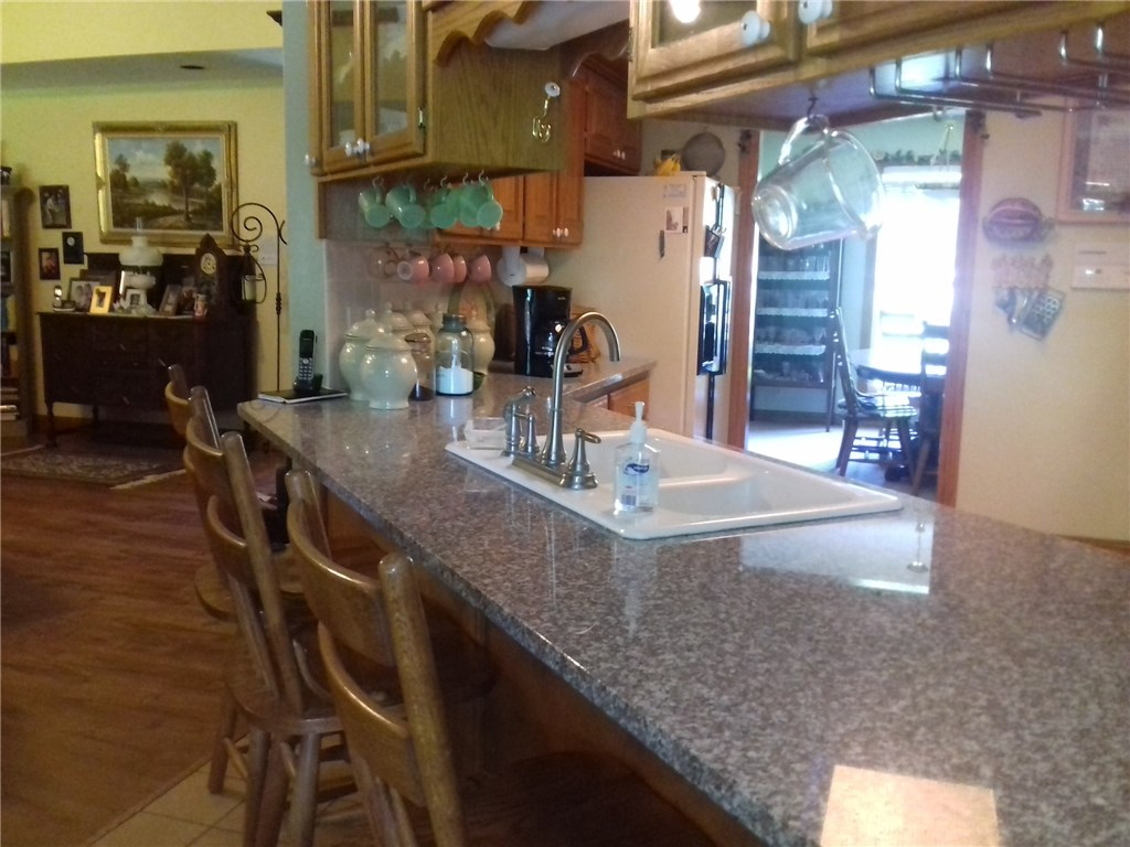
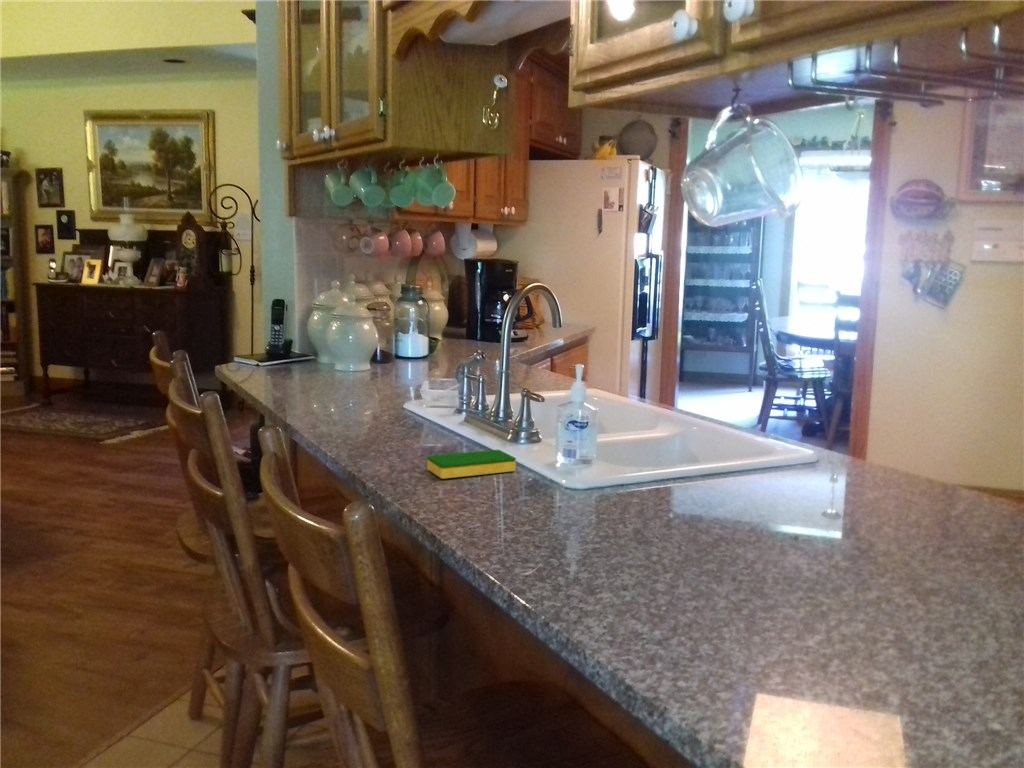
+ dish sponge [426,449,517,480]
